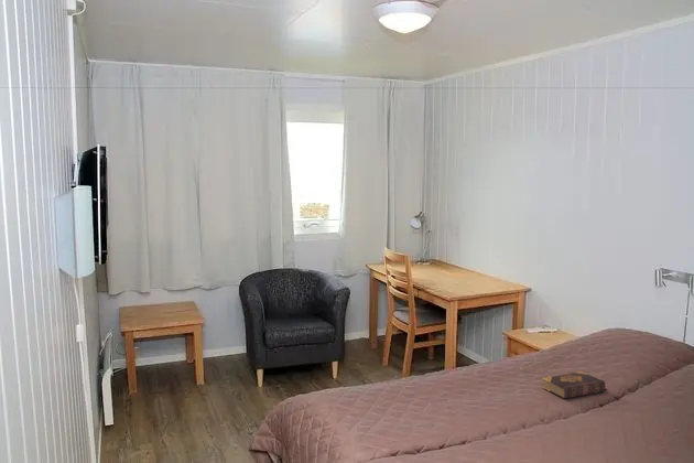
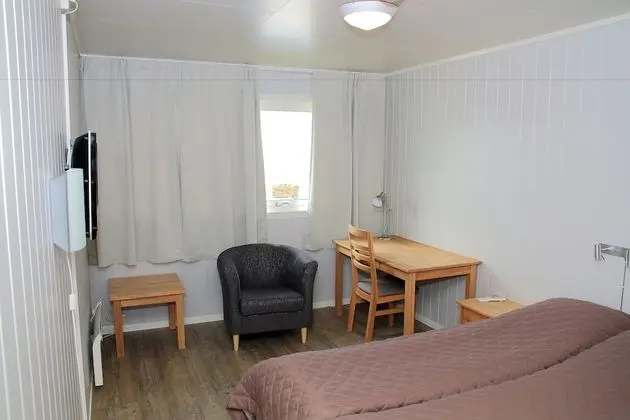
- book [542,370,608,400]
